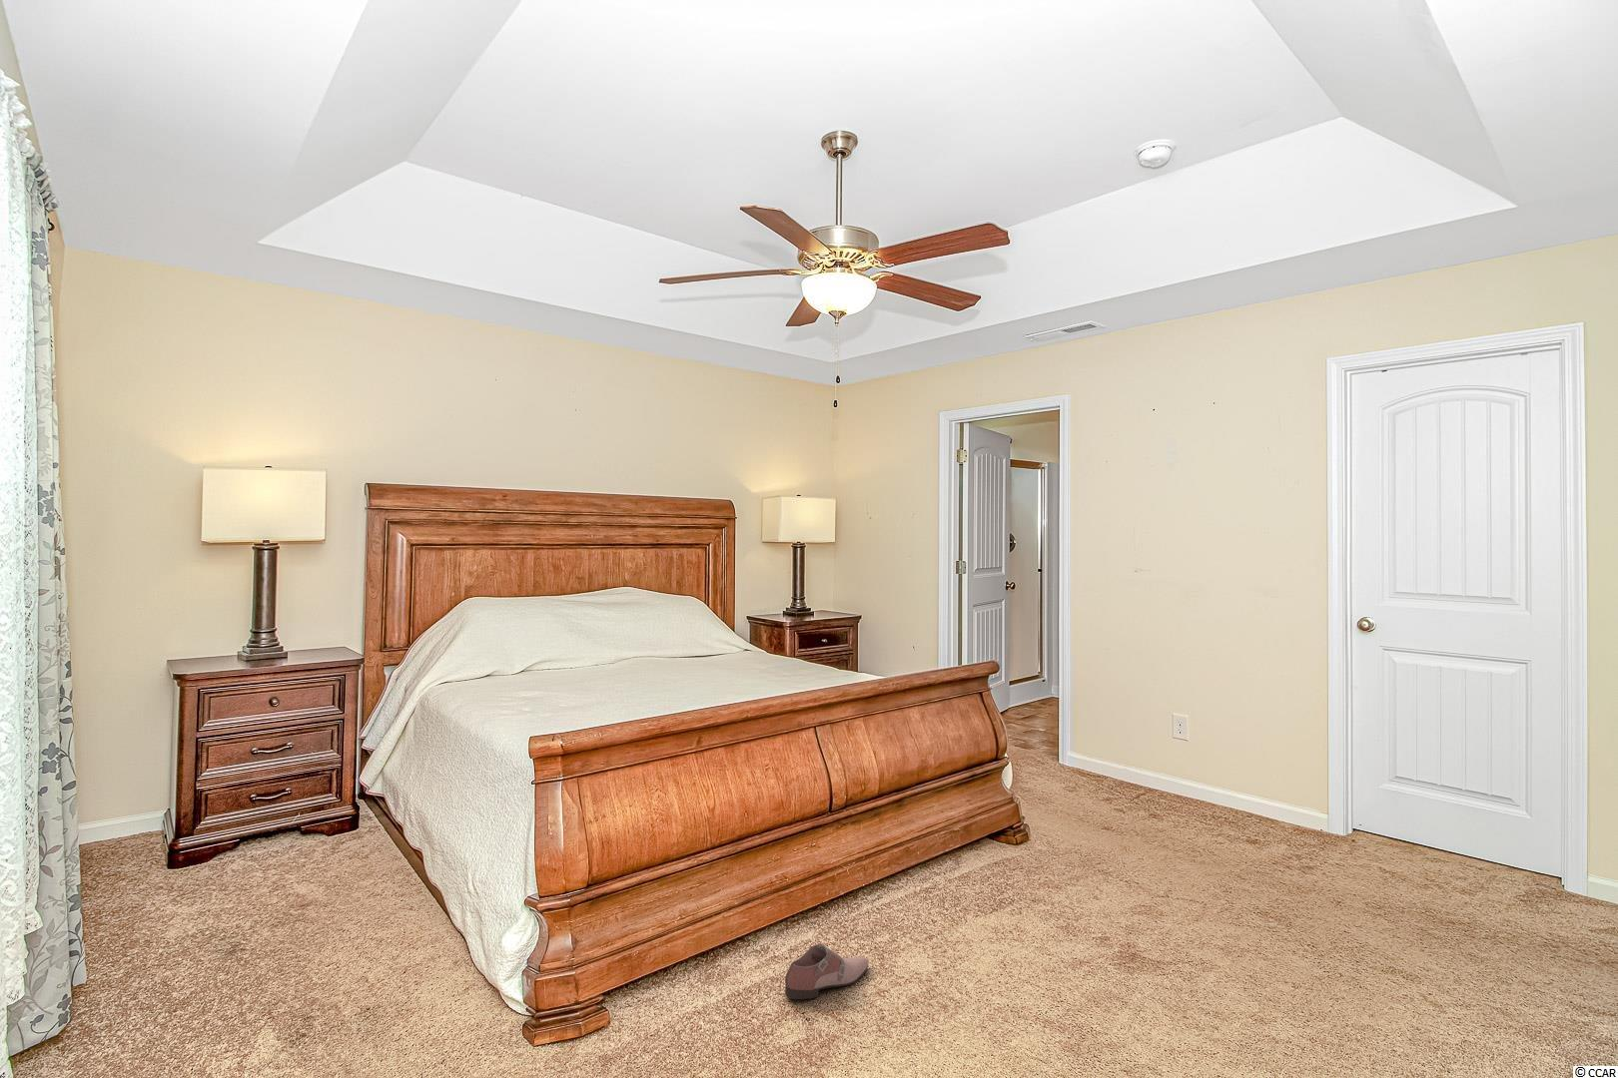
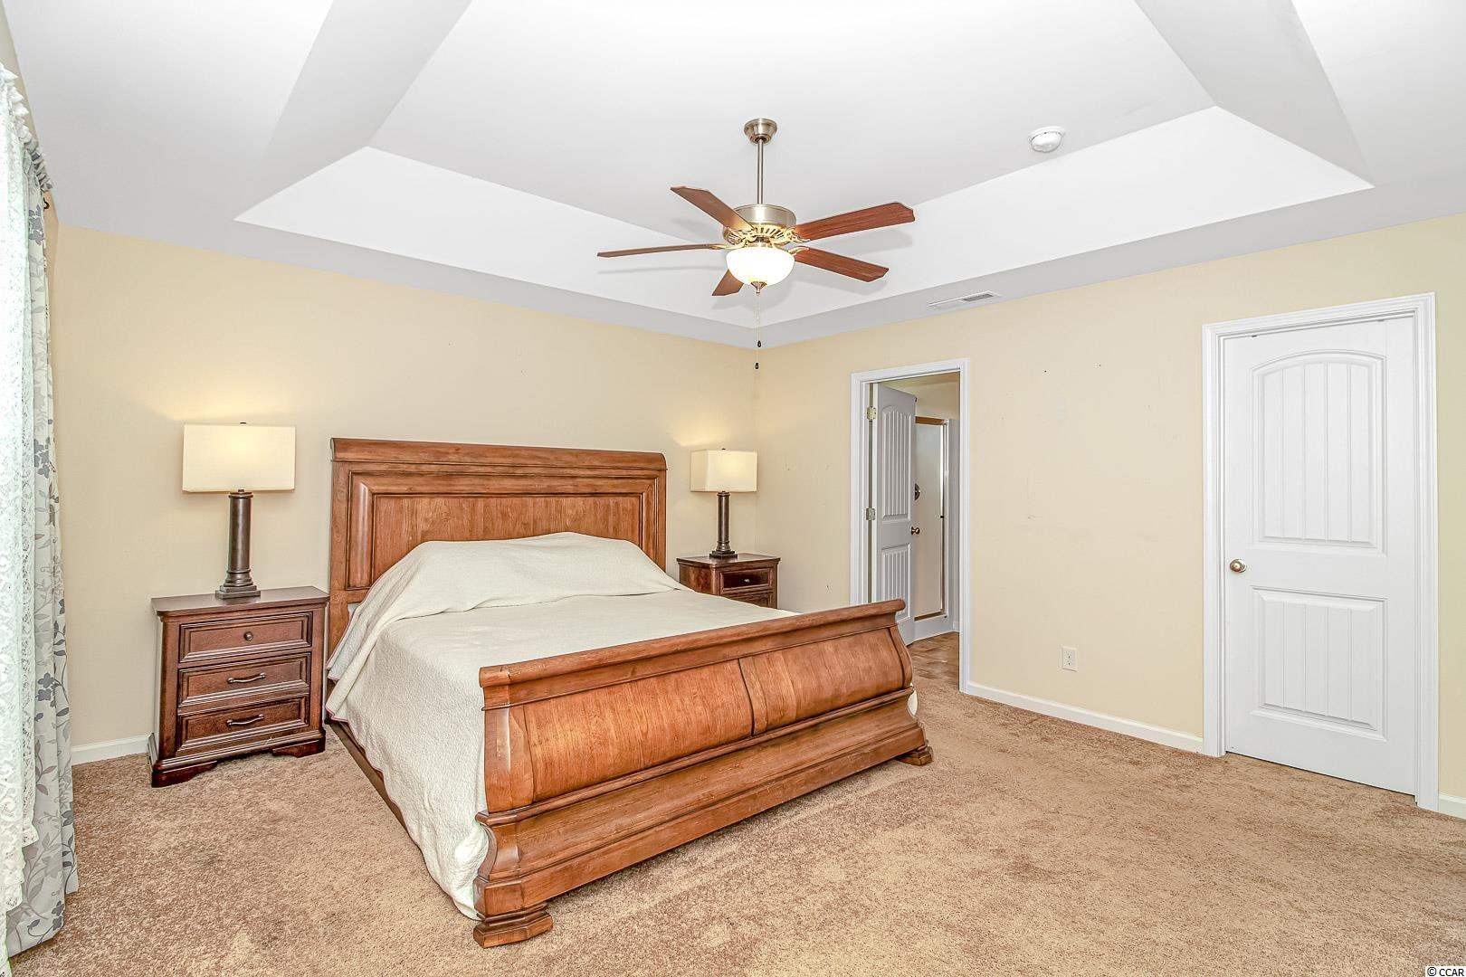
- shoe [784,943,869,1000]
